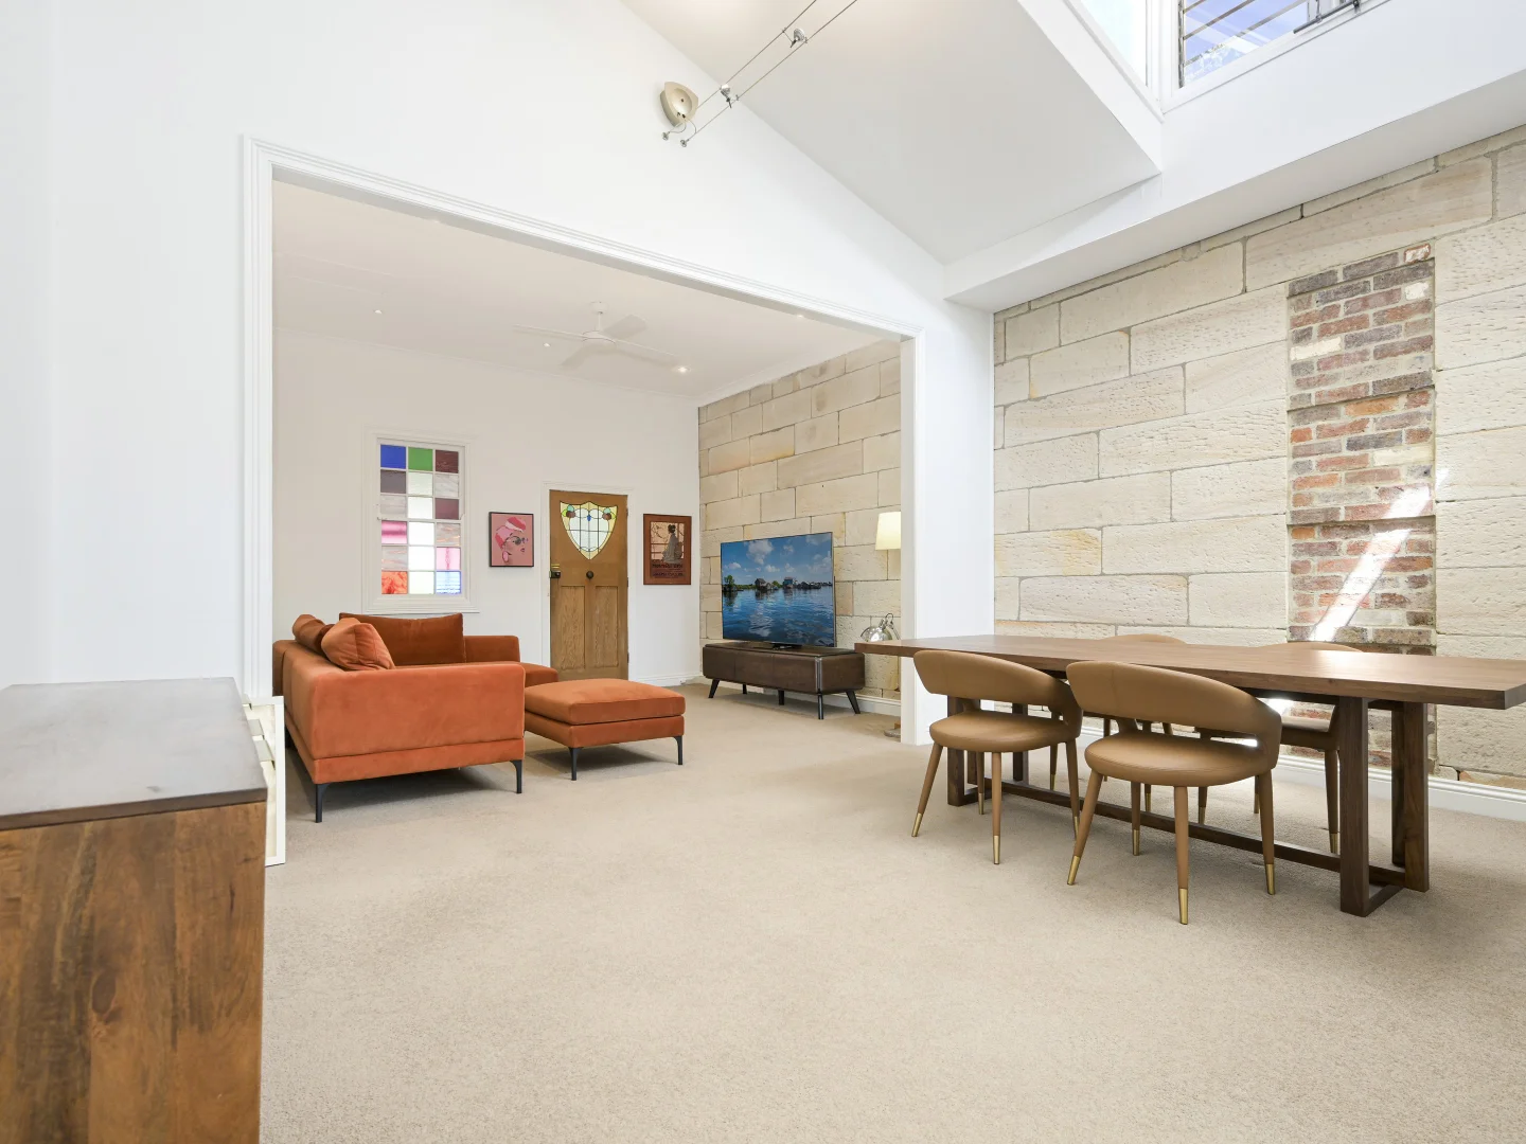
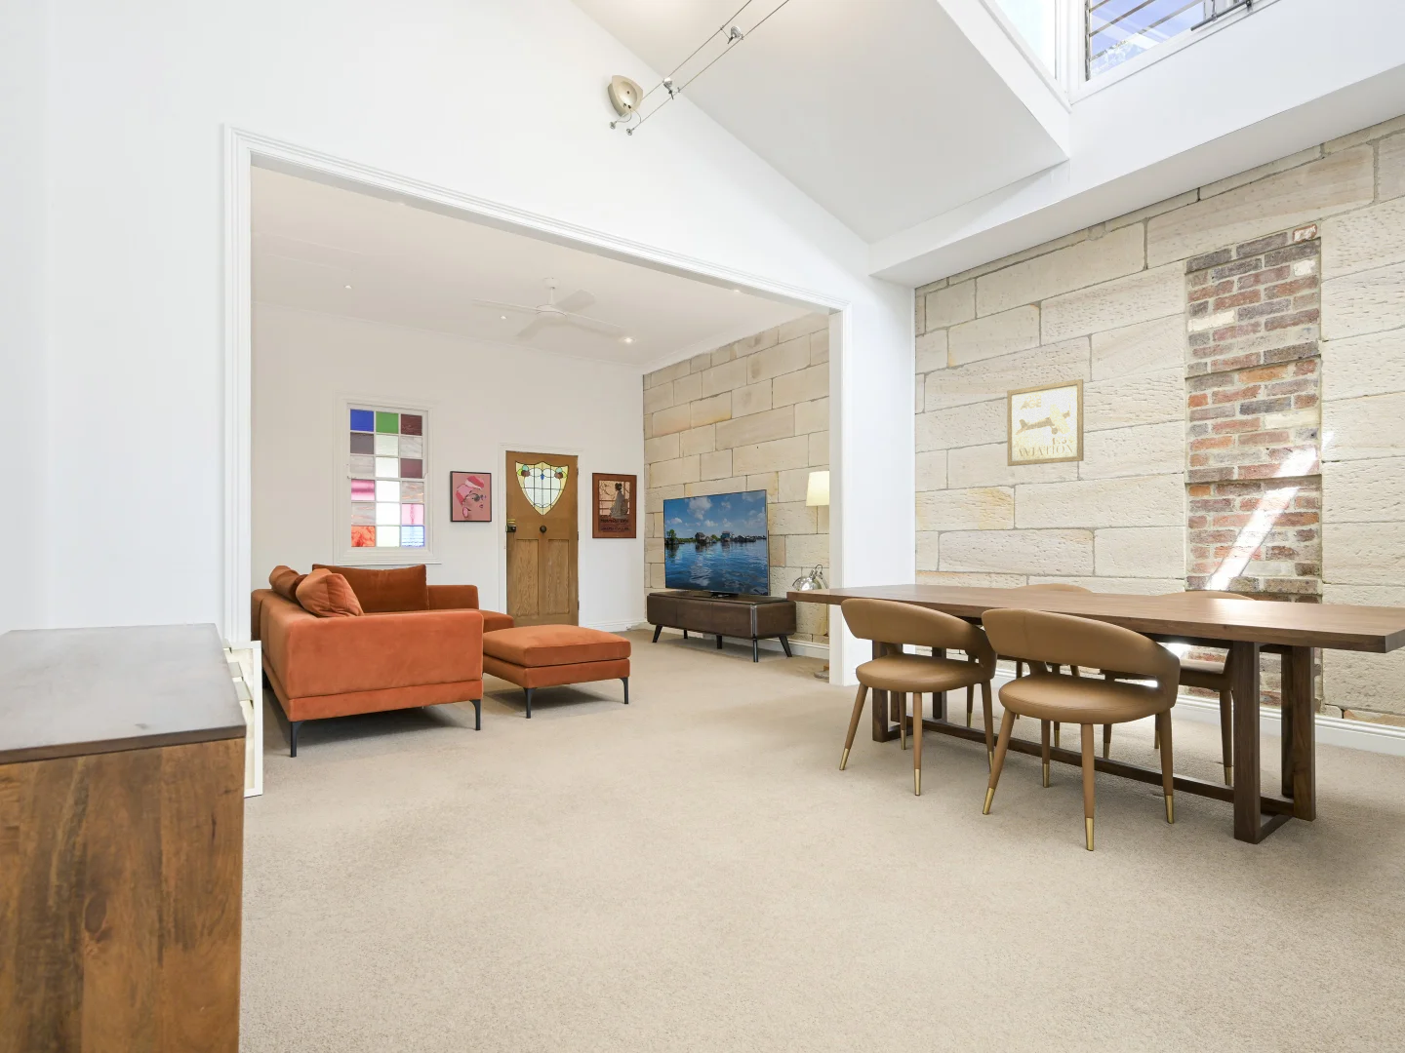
+ wall art [1006,378,1085,467]
